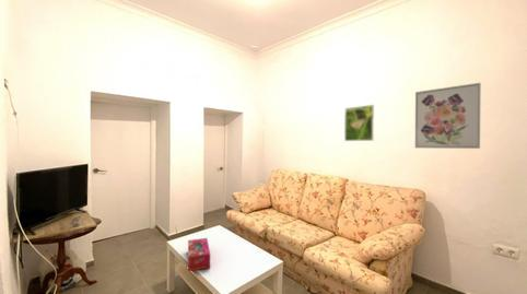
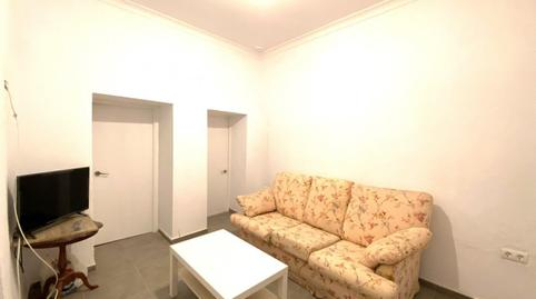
- tissue box [187,237,211,272]
- wall art [414,82,482,150]
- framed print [343,104,375,142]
